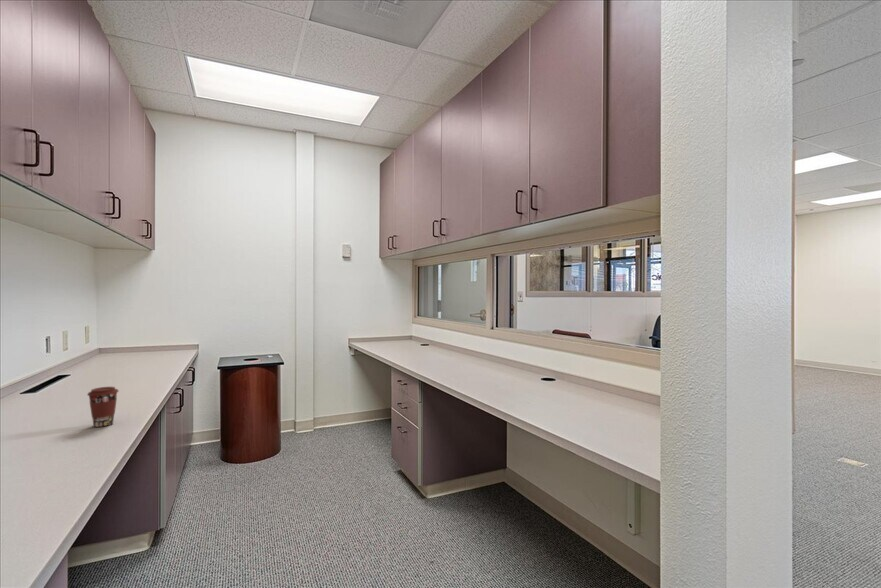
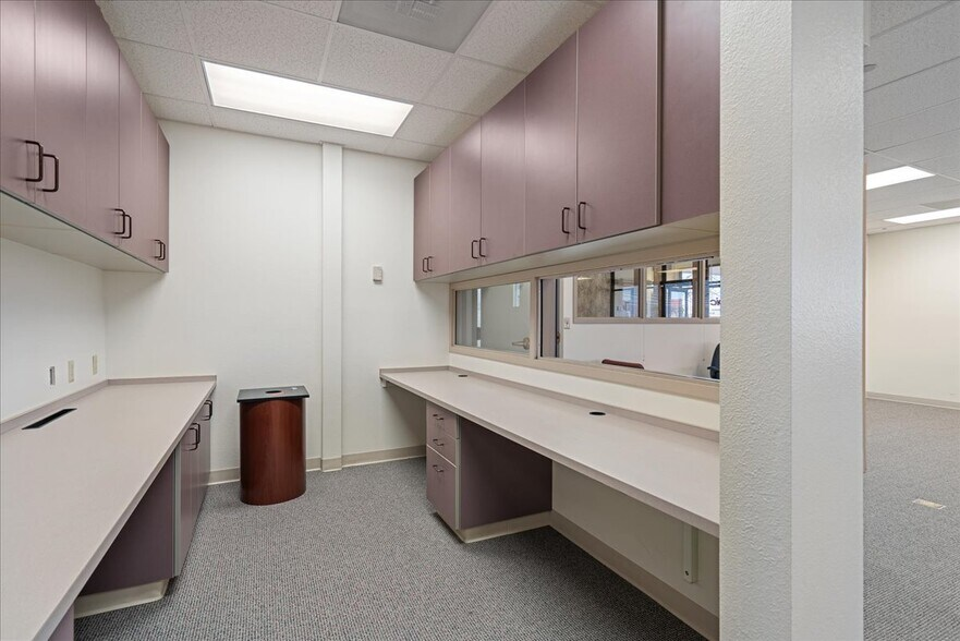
- coffee cup [86,386,120,428]
